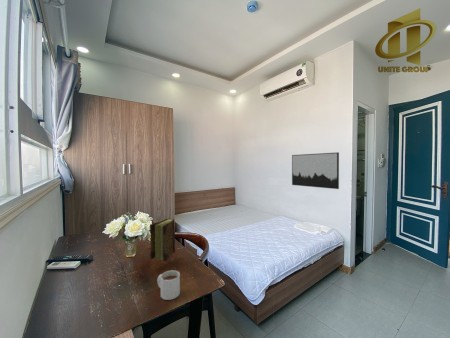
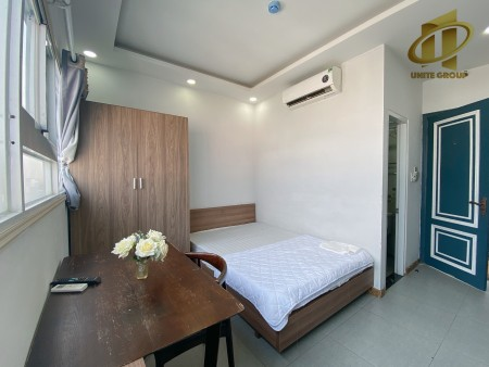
- wall art [291,151,340,190]
- book [146,218,176,269]
- mug [156,269,181,301]
